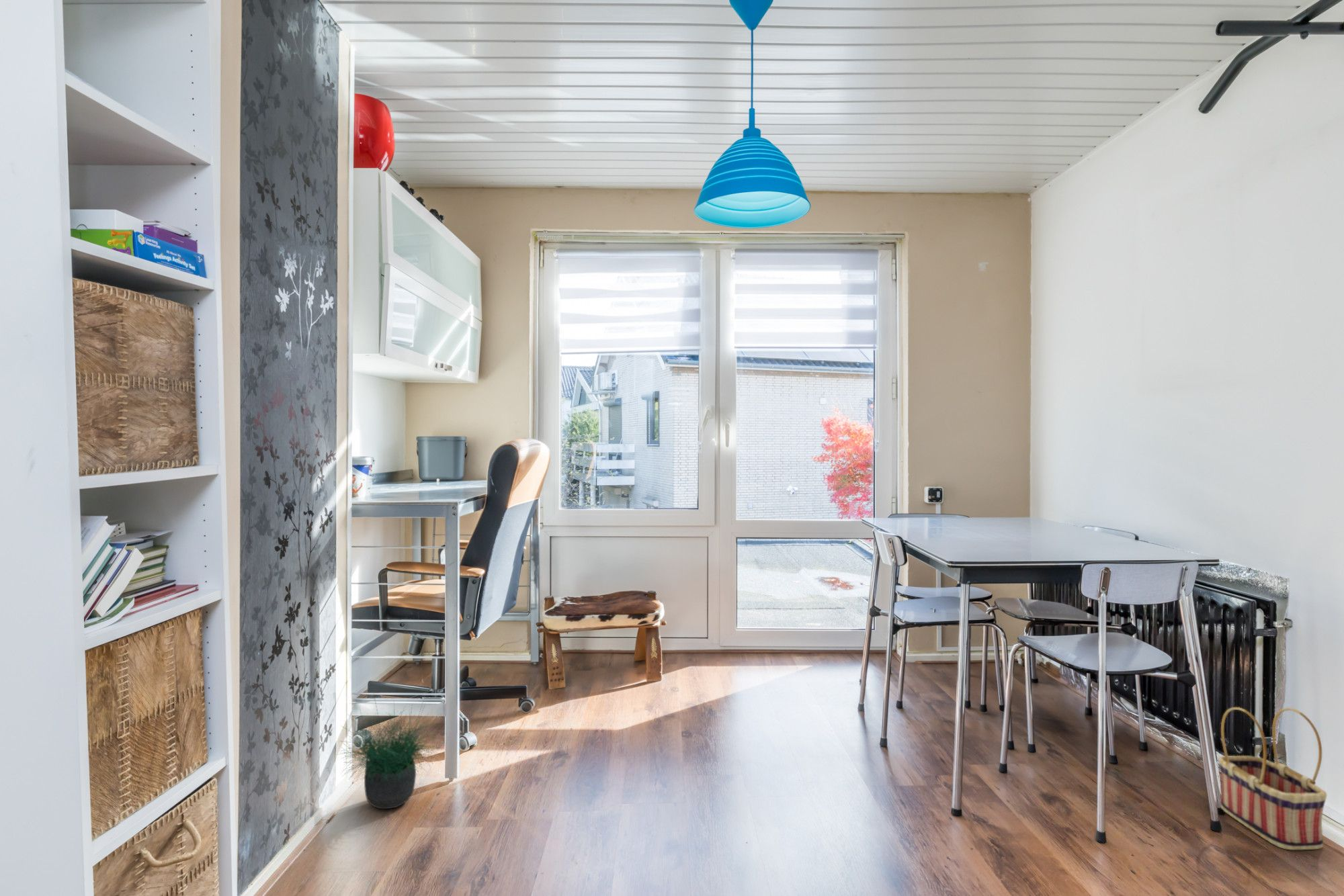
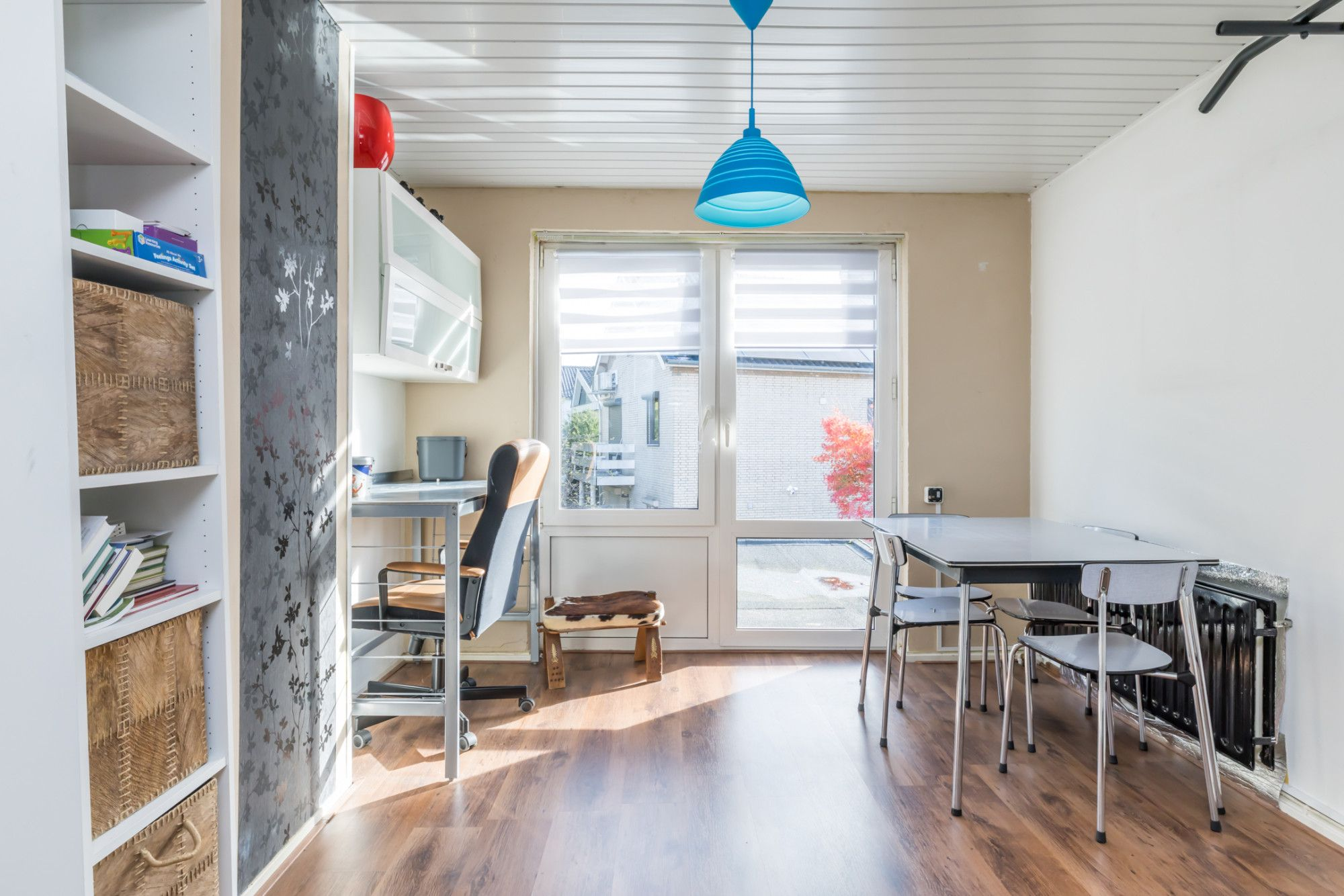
- basket [1218,707,1327,850]
- potted plant [337,693,448,810]
